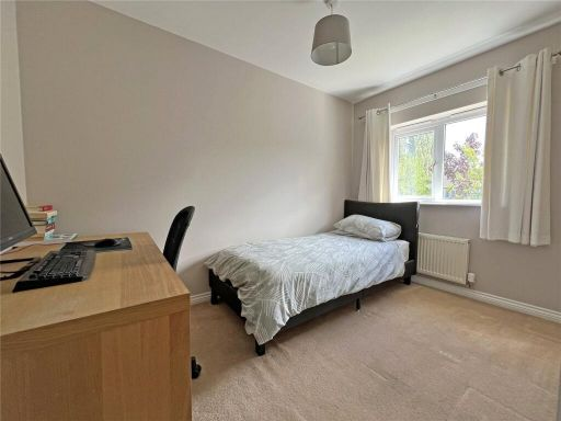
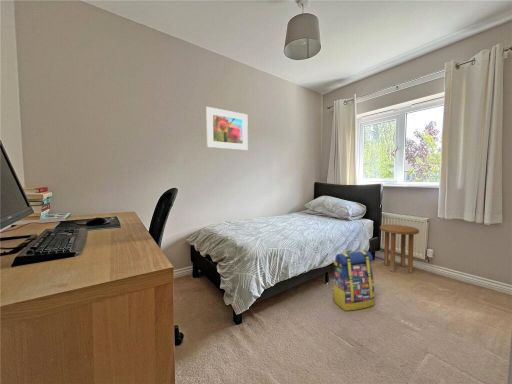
+ backpack [332,249,375,312]
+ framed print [205,106,249,151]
+ side table [379,224,420,274]
